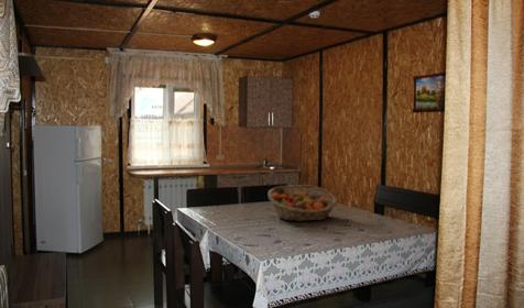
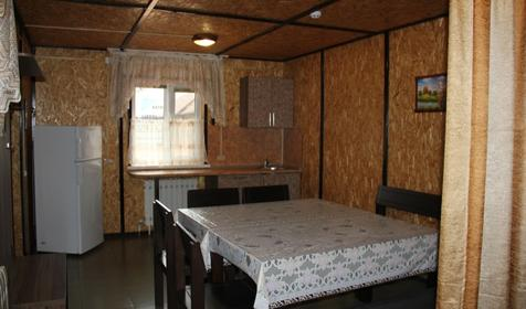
- fruit basket [268,184,338,222]
